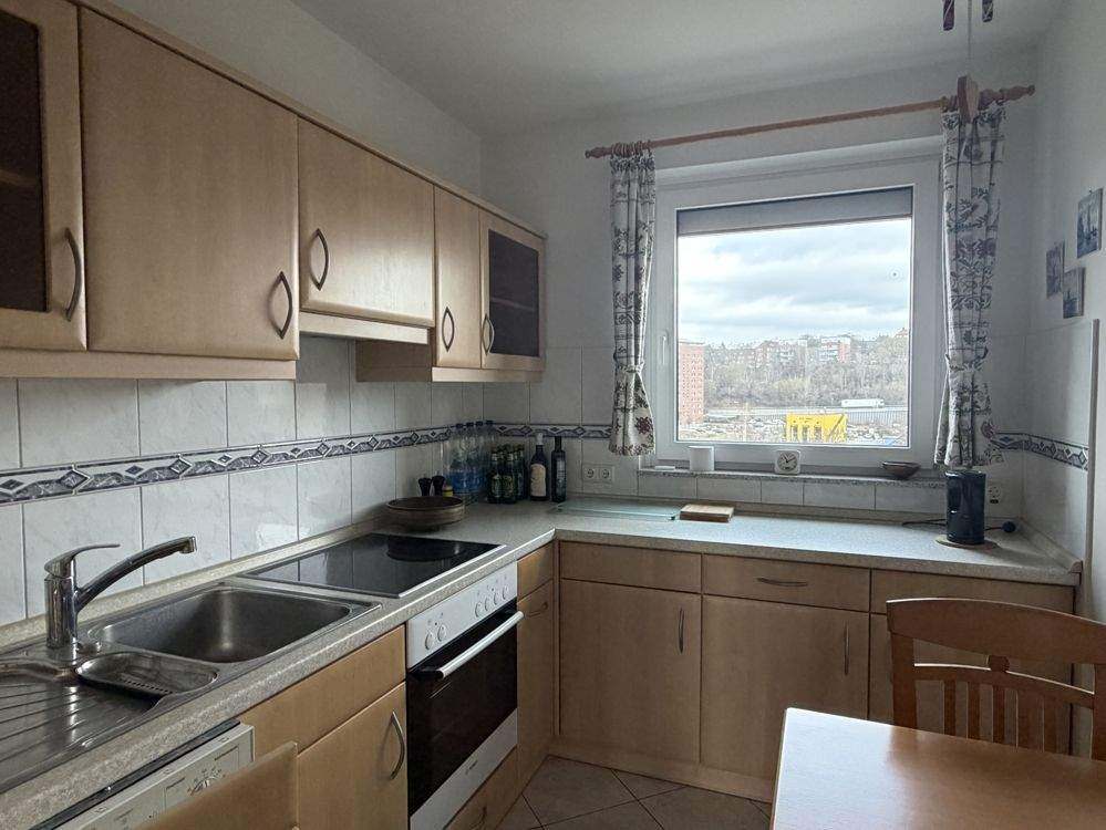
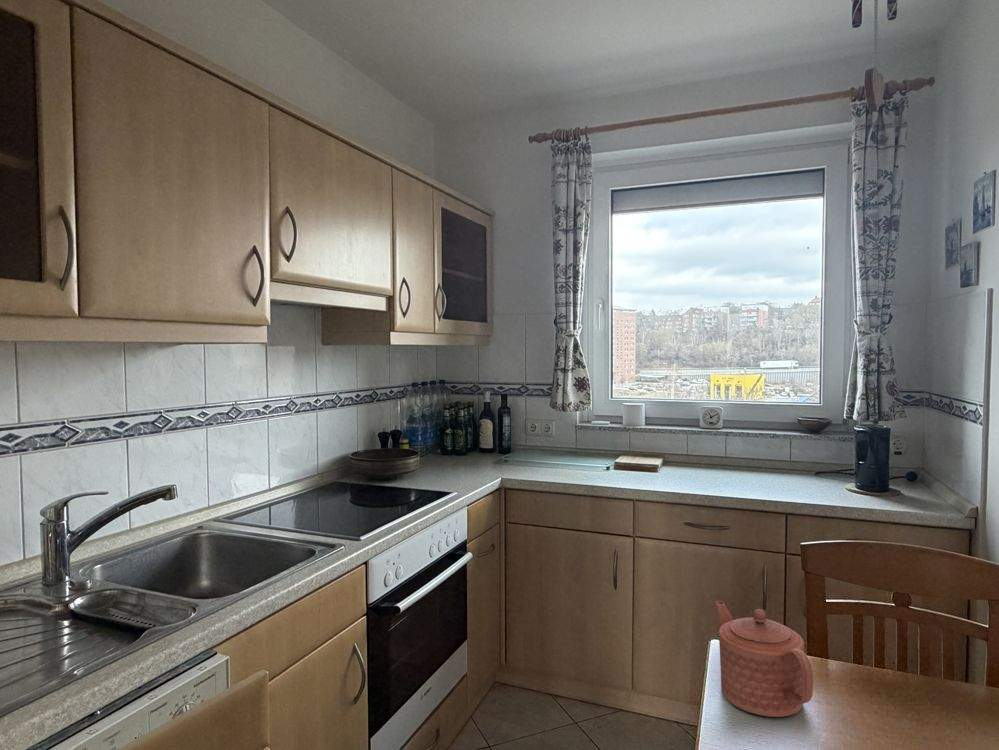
+ teapot [715,600,814,718]
